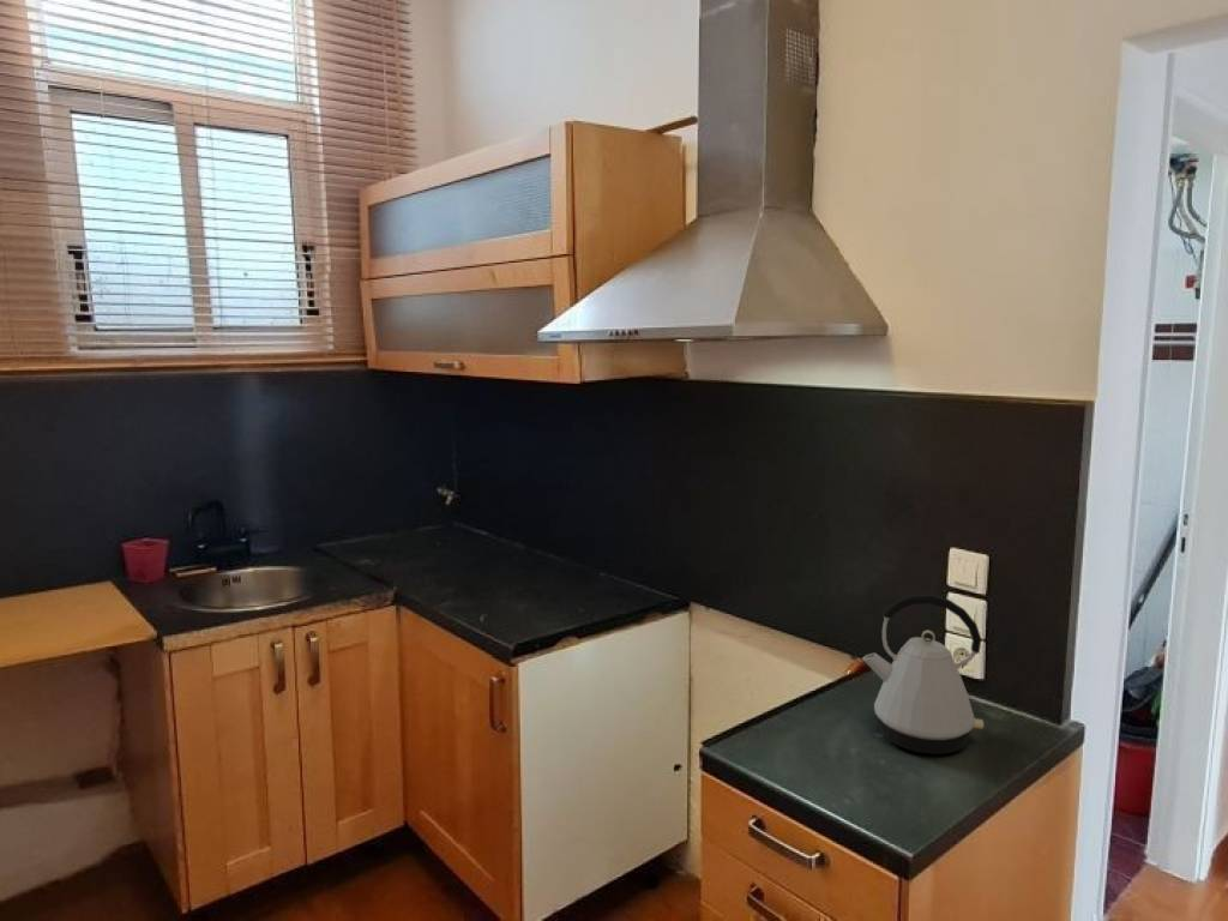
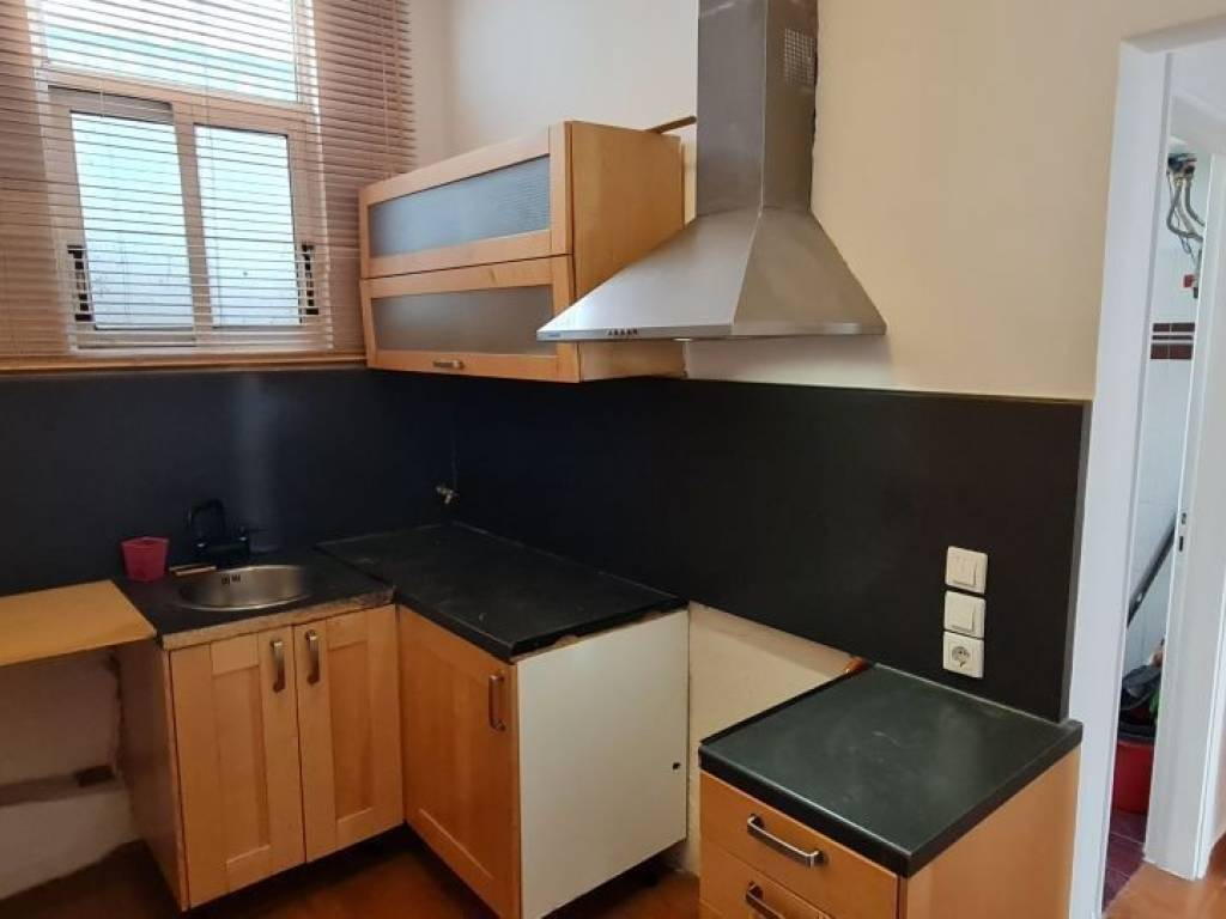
- kettle [861,594,985,756]
